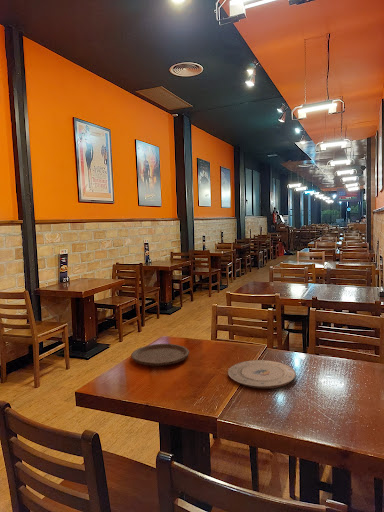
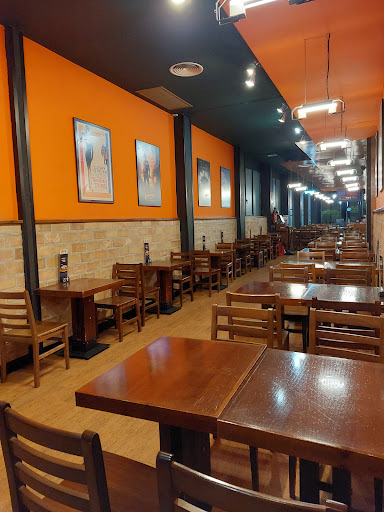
- plate [227,359,297,389]
- plate [130,343,190,367]
